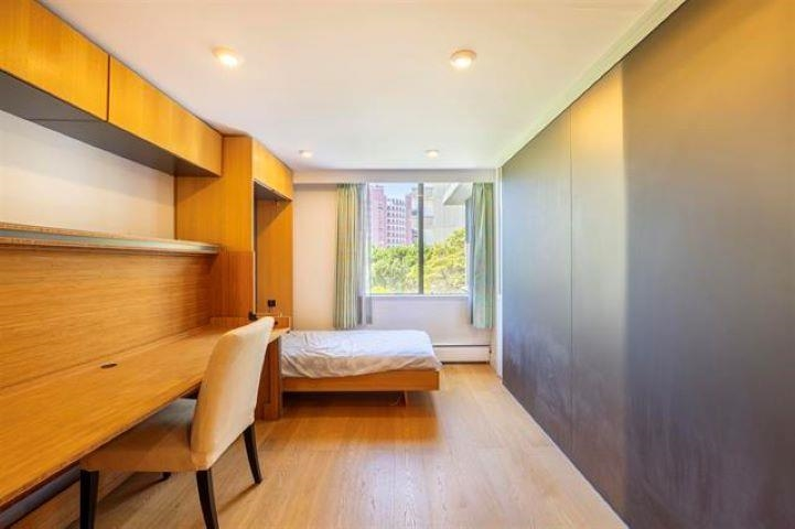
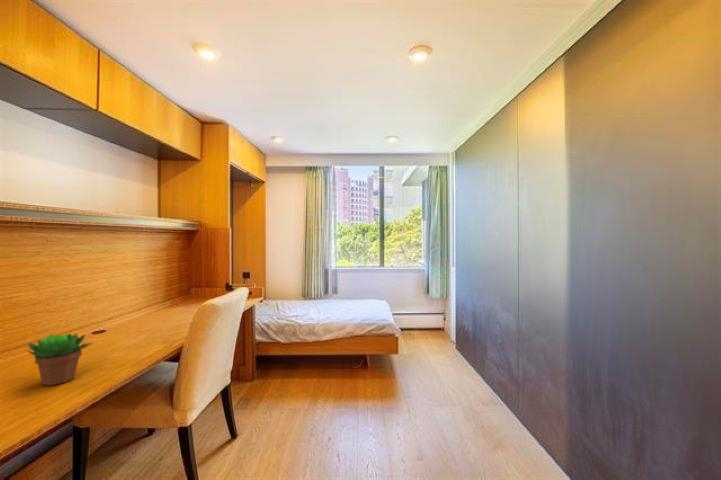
+ succulent plant [26,332,94,386]
